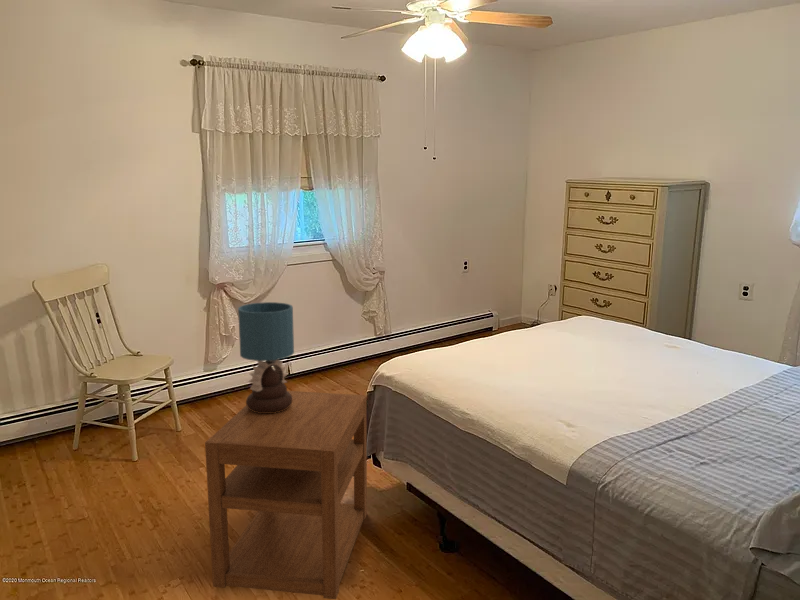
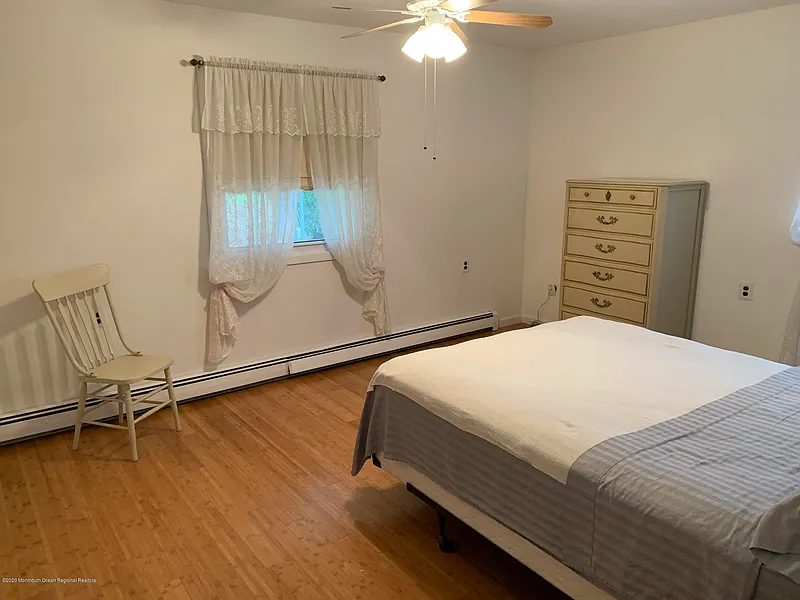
- table lamp [237,301,295,413]
- nightstand [204,390,368,600]
